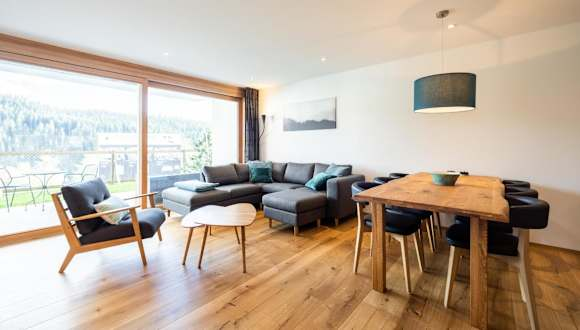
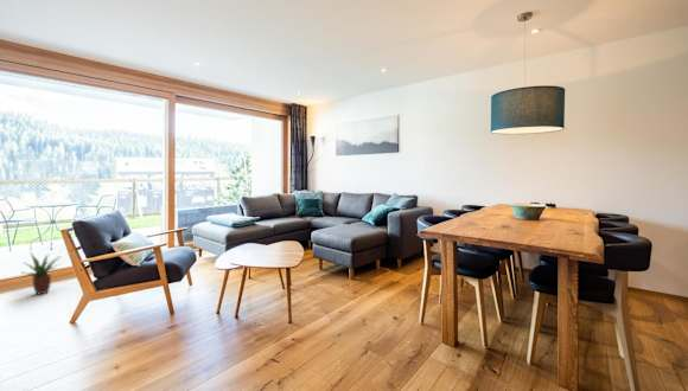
+ potted plant [21,252,63,296]
